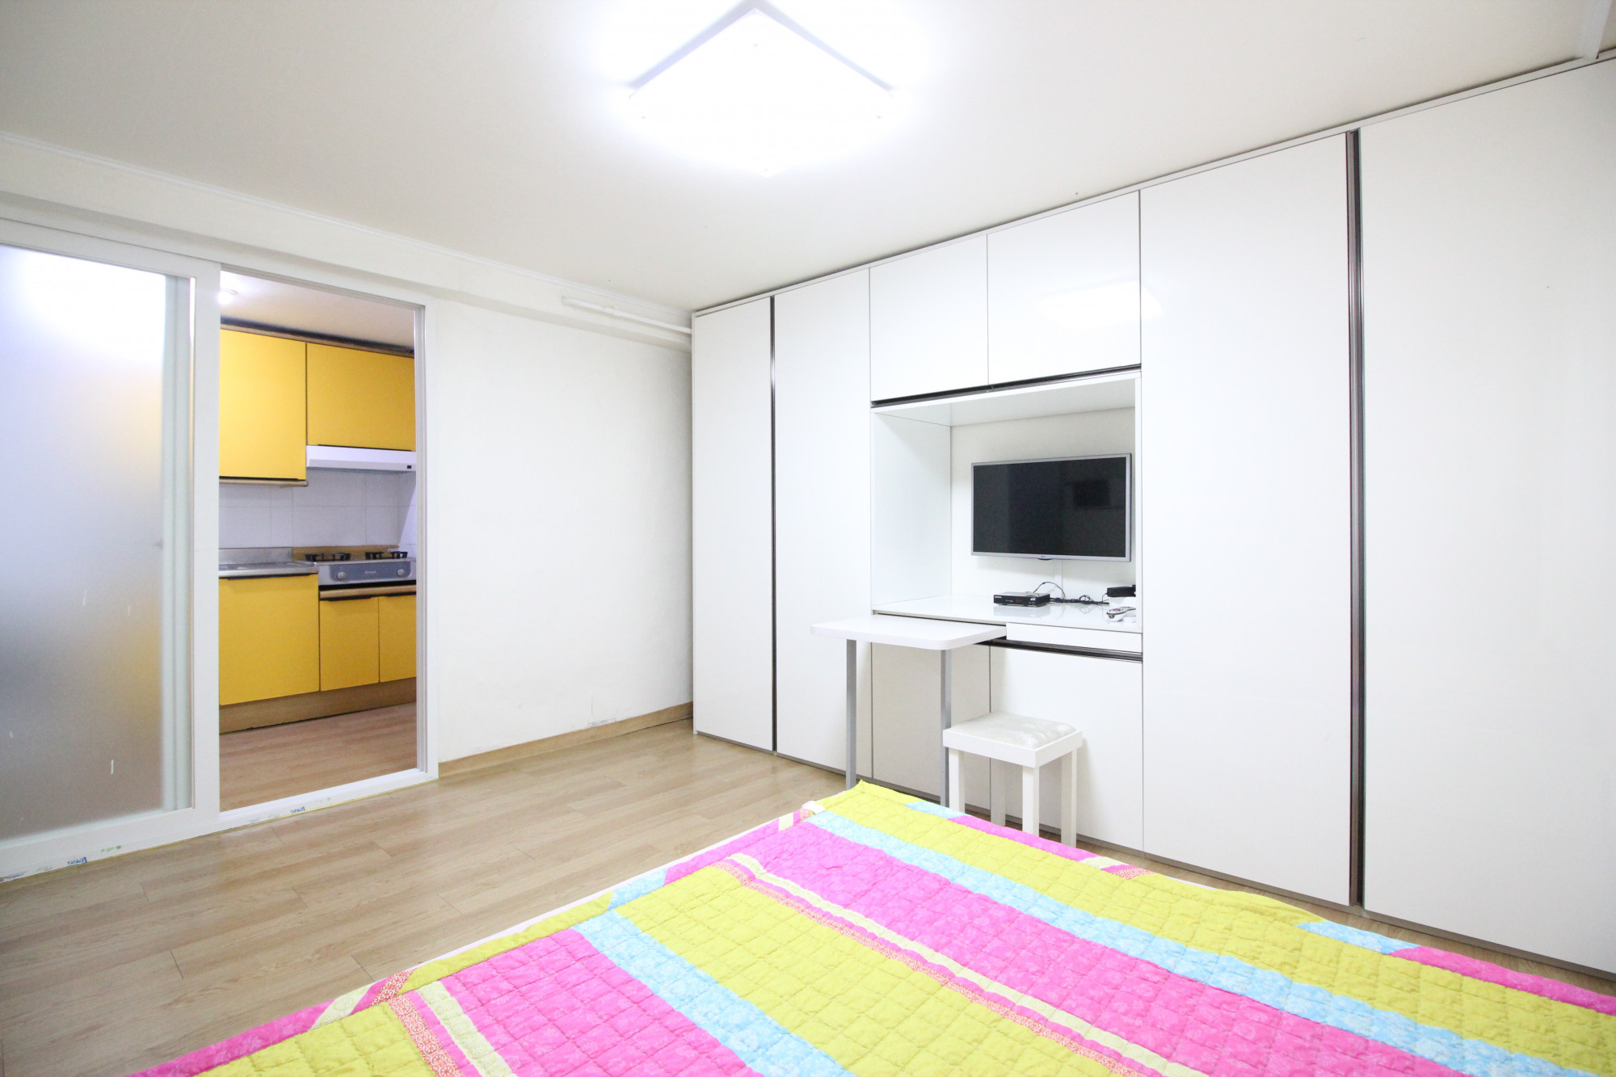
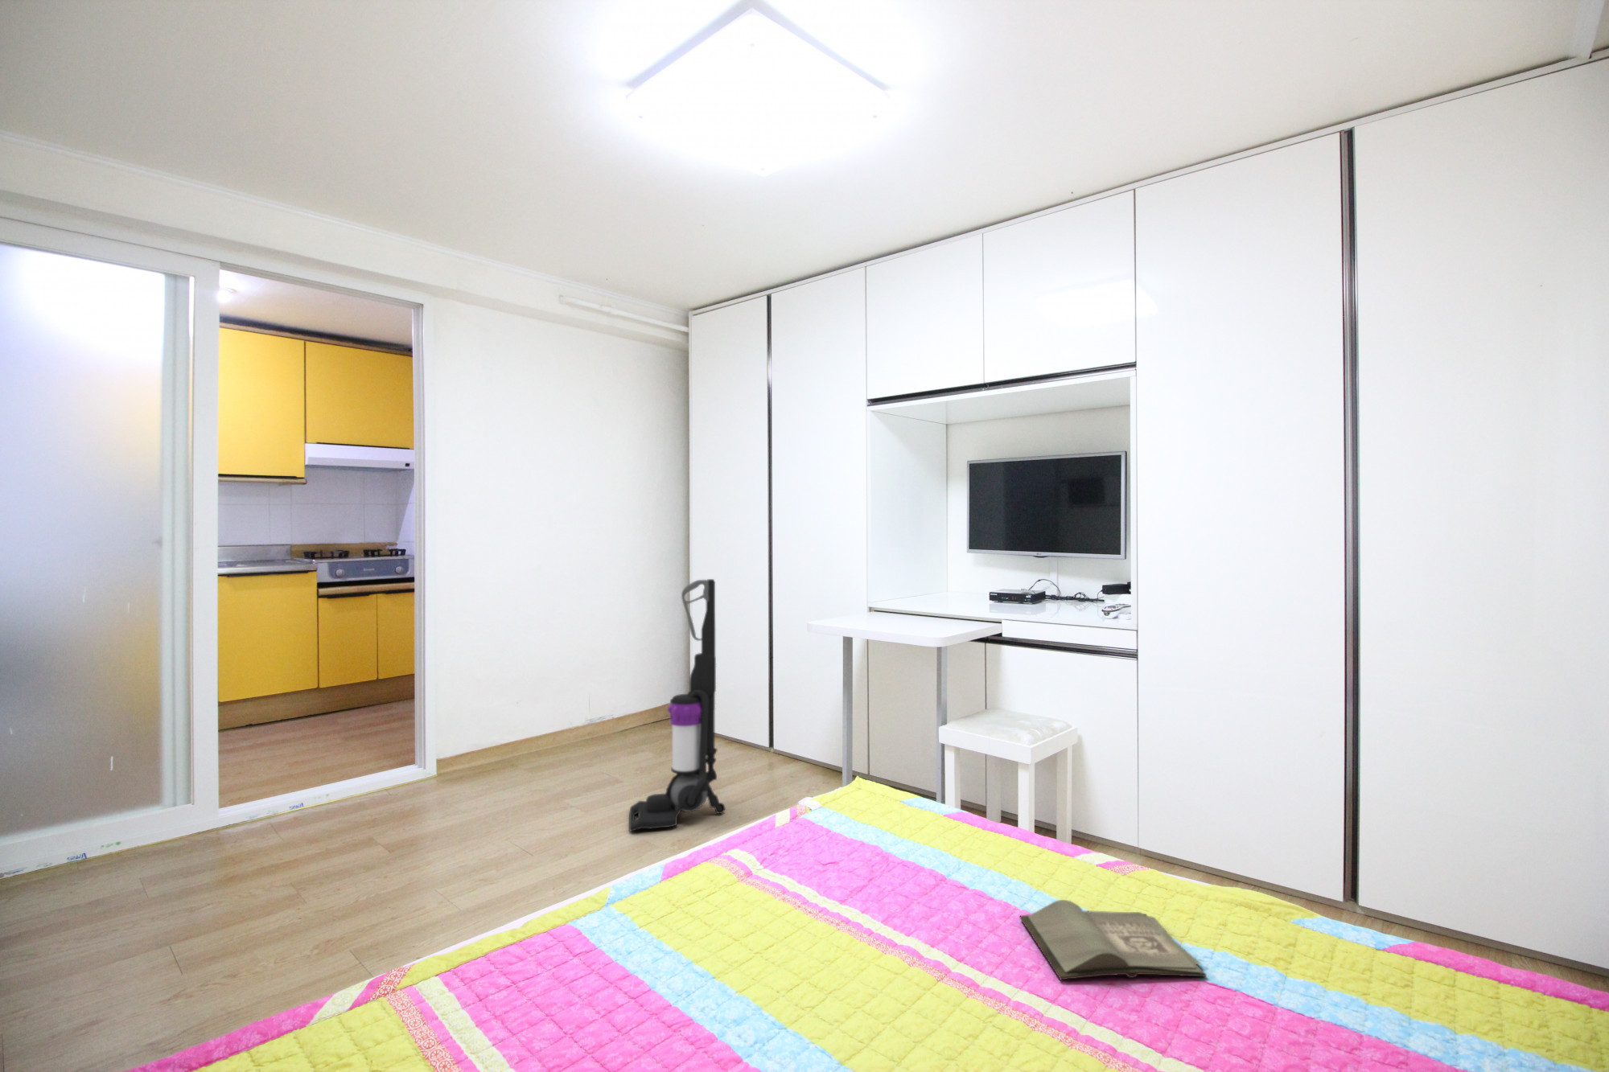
+ vacuum cleaner [628,578,726,833]
+ hardback book [1019,899,1207,980]
